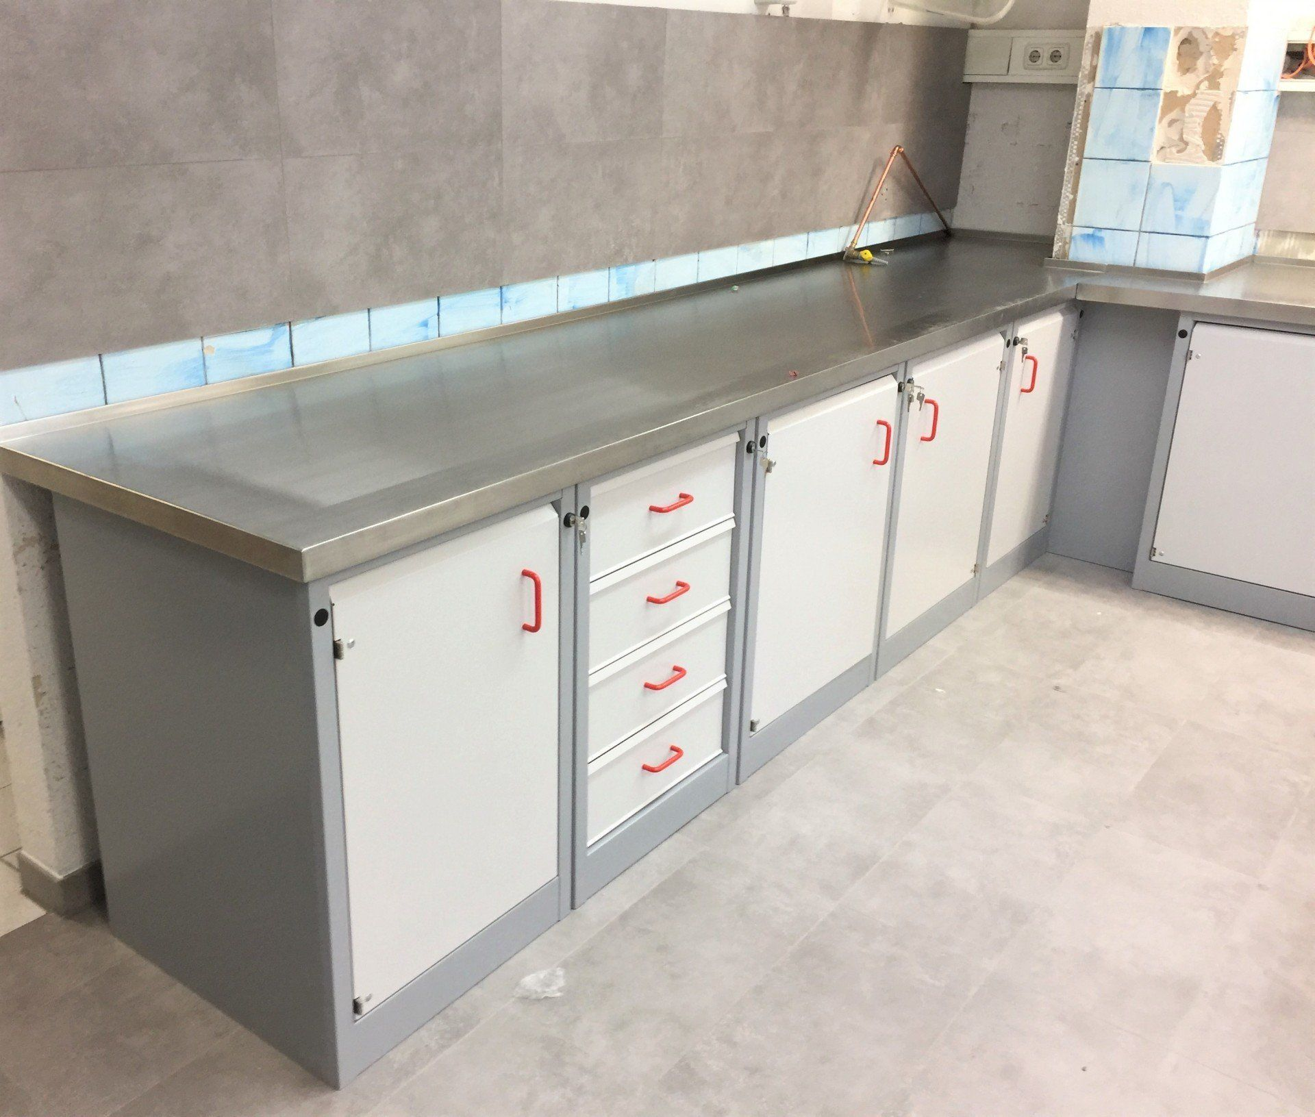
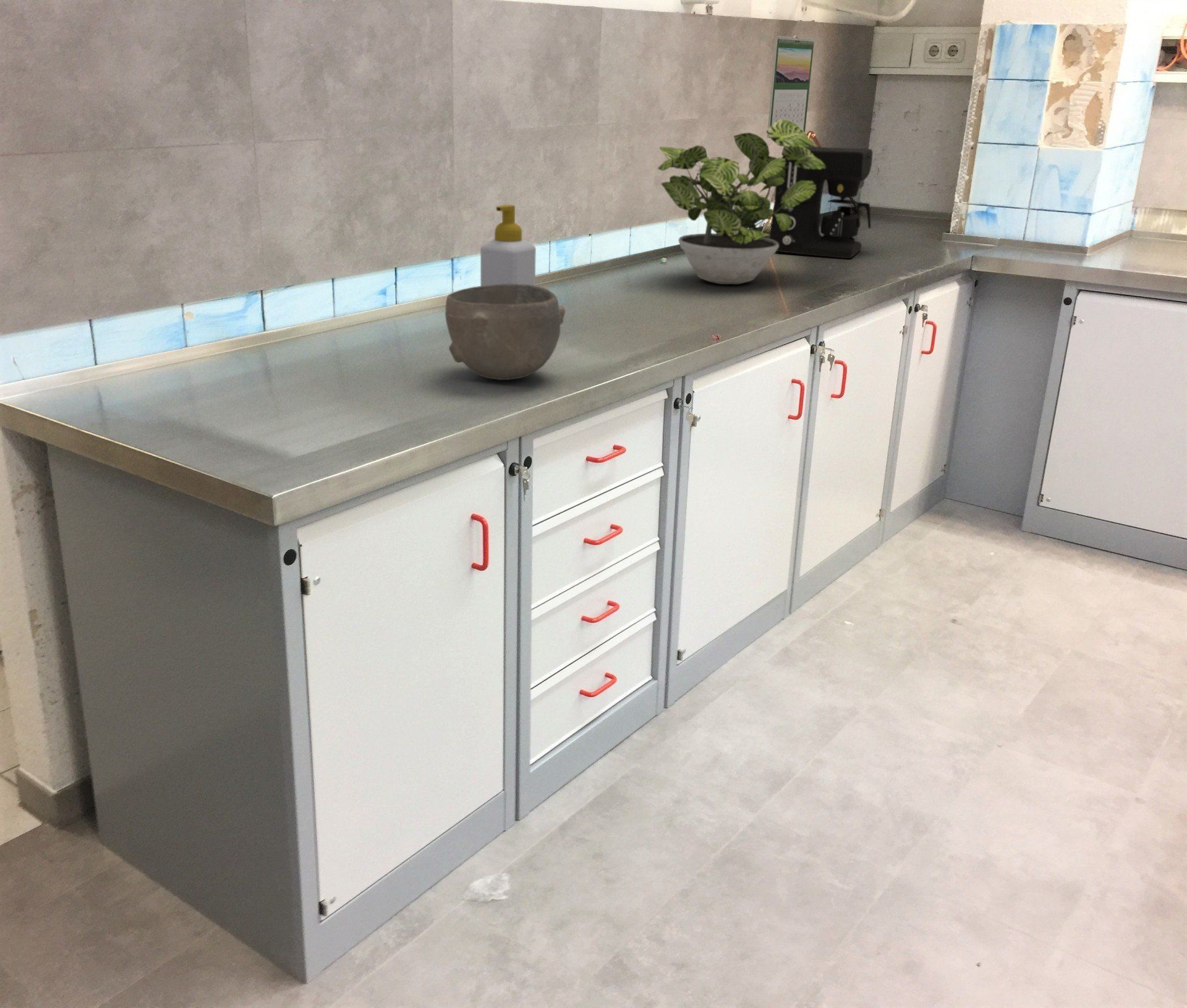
+ potted plant [657,119,827,285]
+ calendar [767,35,815,138]
+ bowl [445,284,566,381]
+ coffee maker [769,146,874,259]
+ soap bottle [480,204,537,286]
